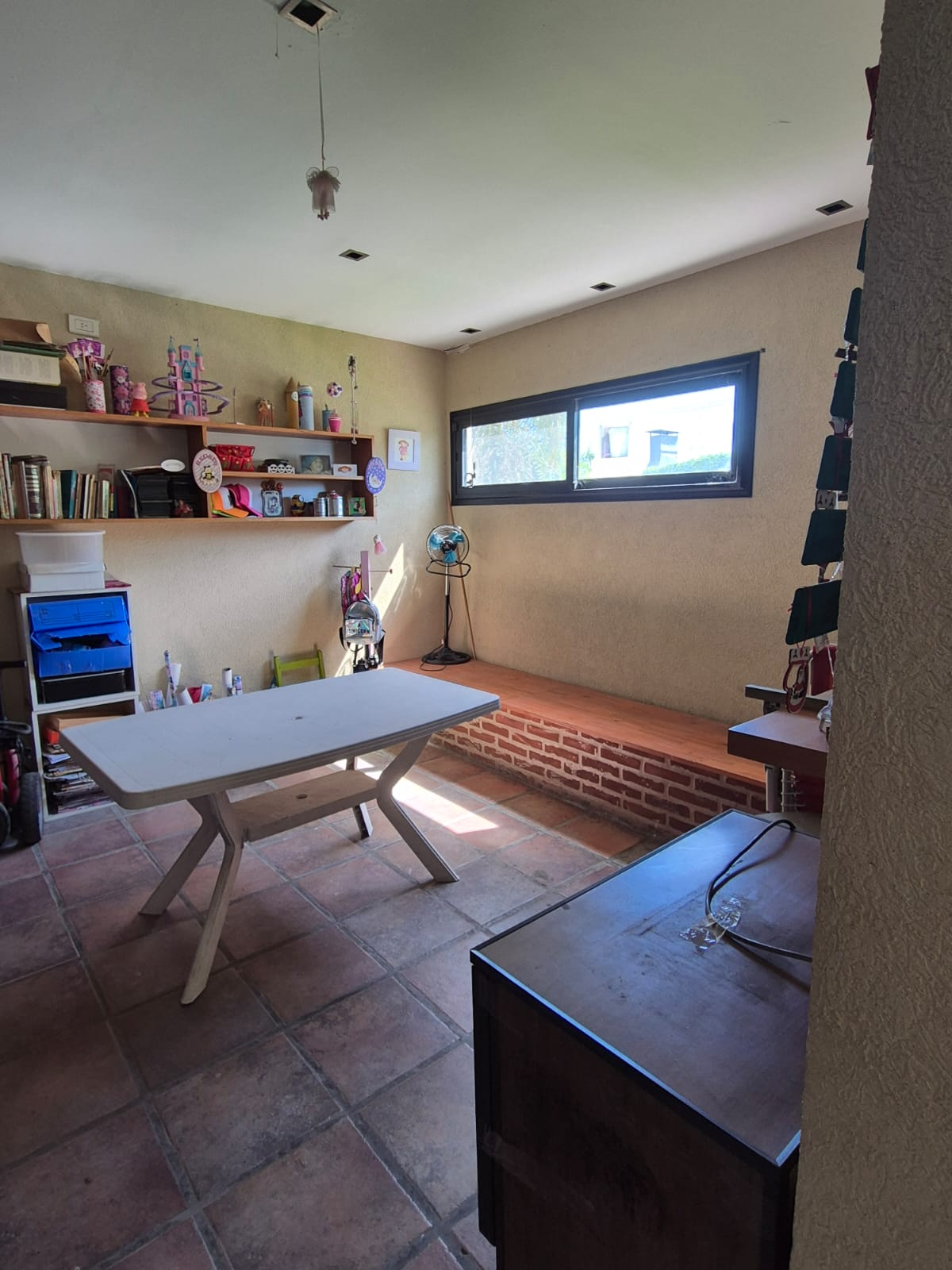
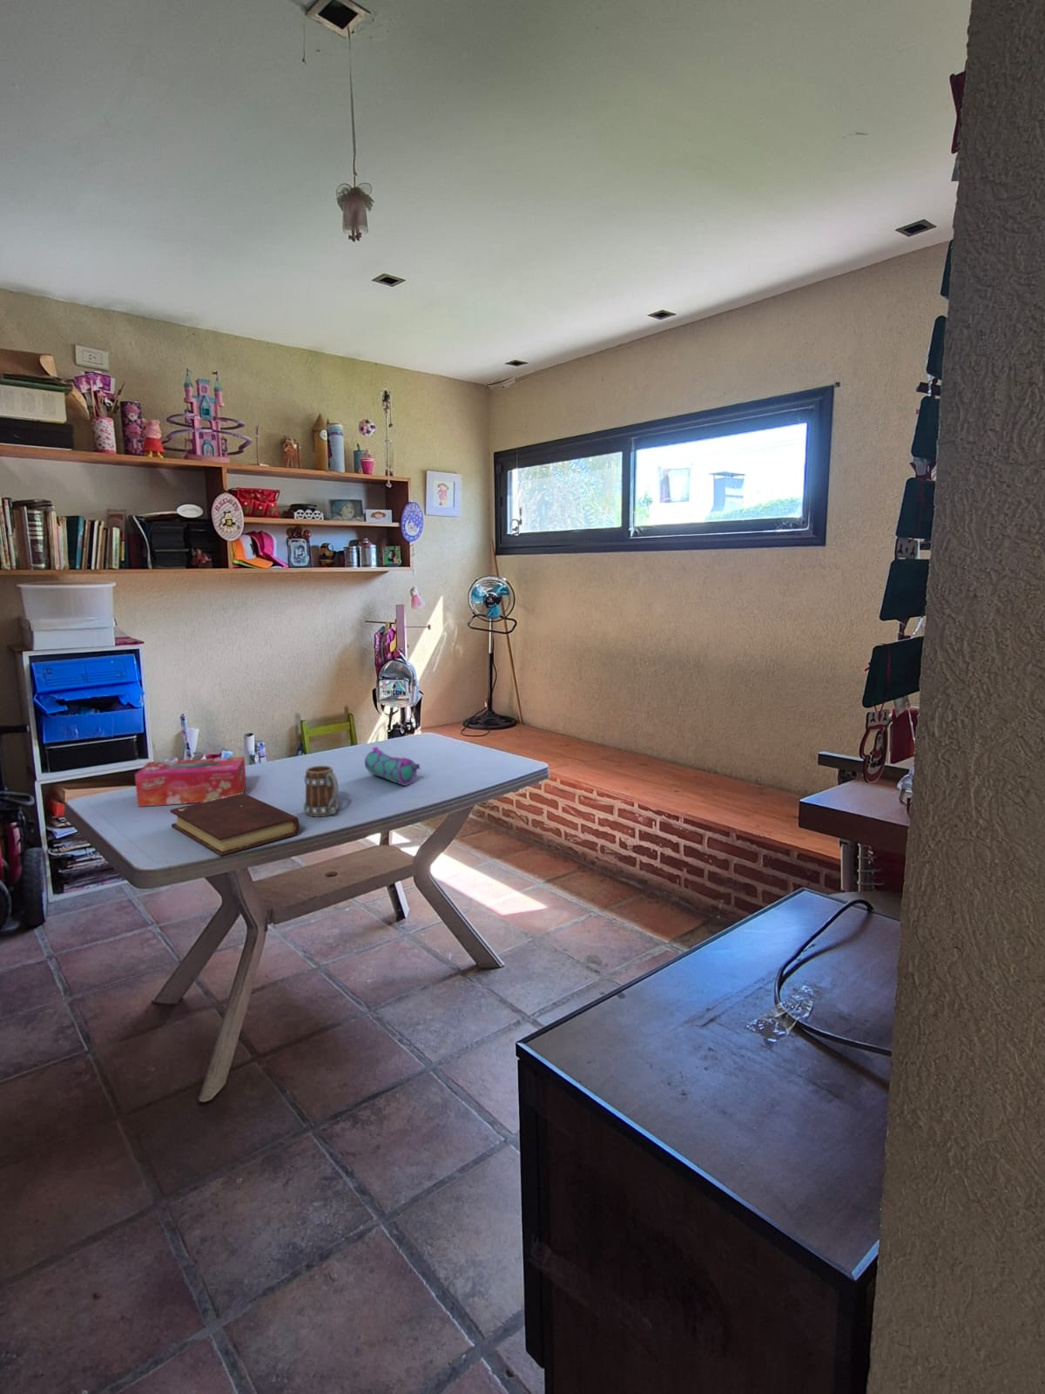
+ tissue box [134,756,247,808]
+ pencil case [364,745,420,787]
+ book [169,792,301,857]
+ mug [303,765,339,818]
